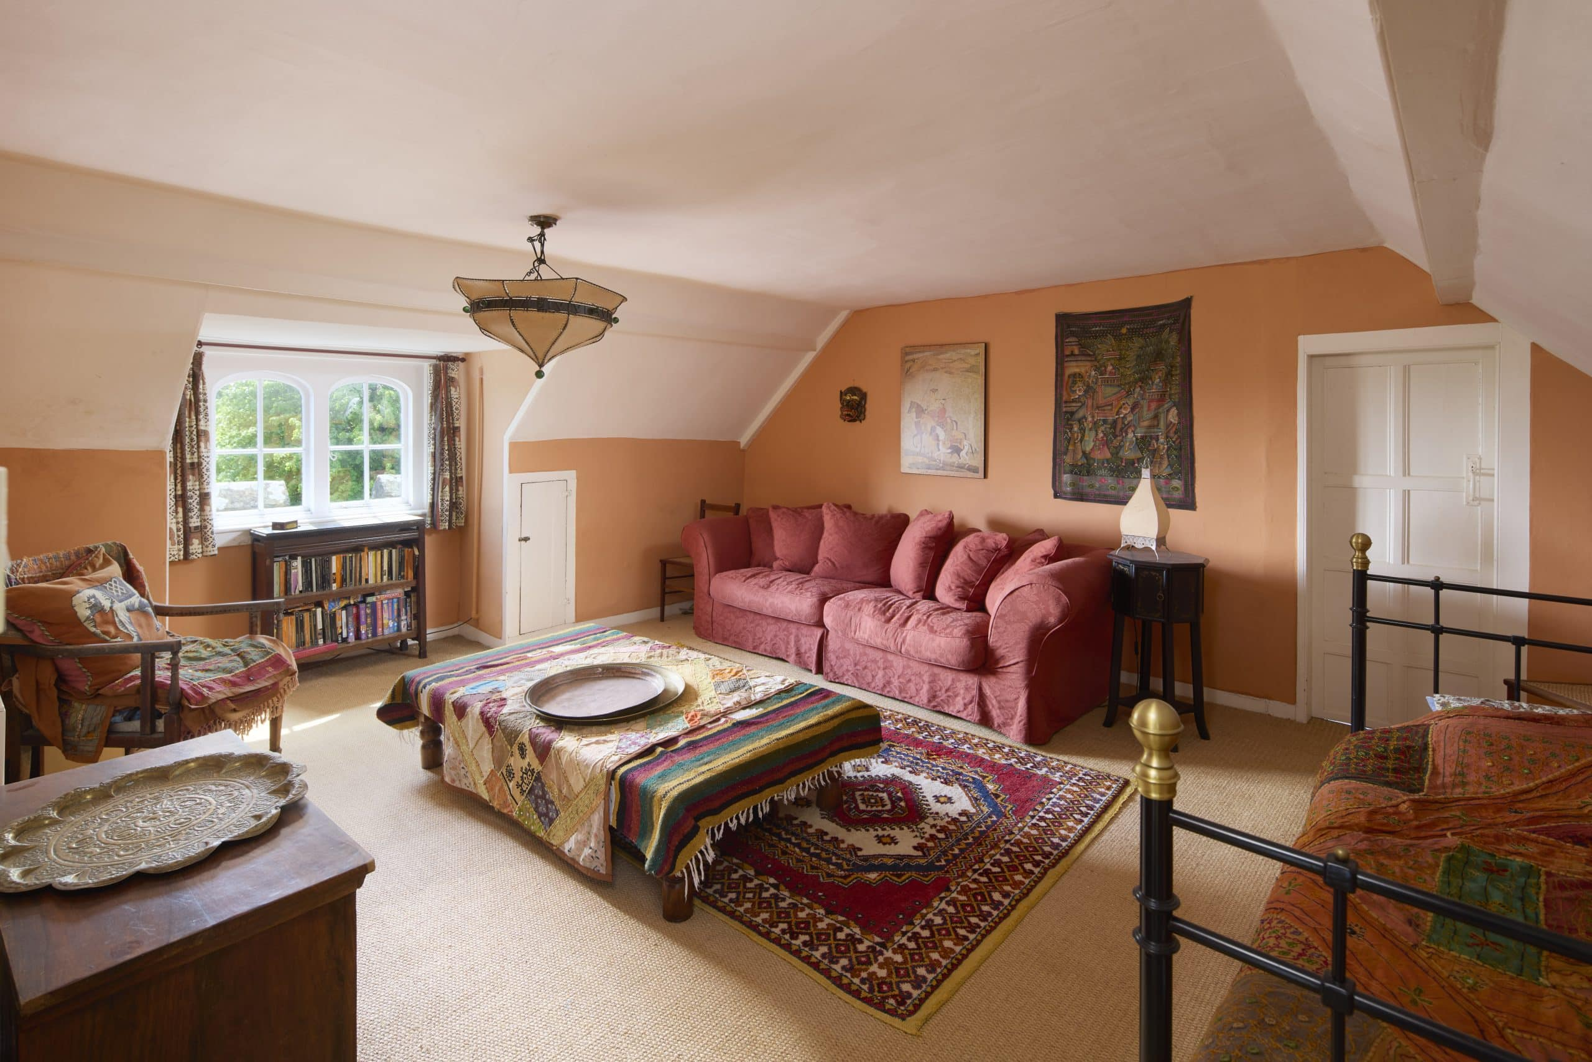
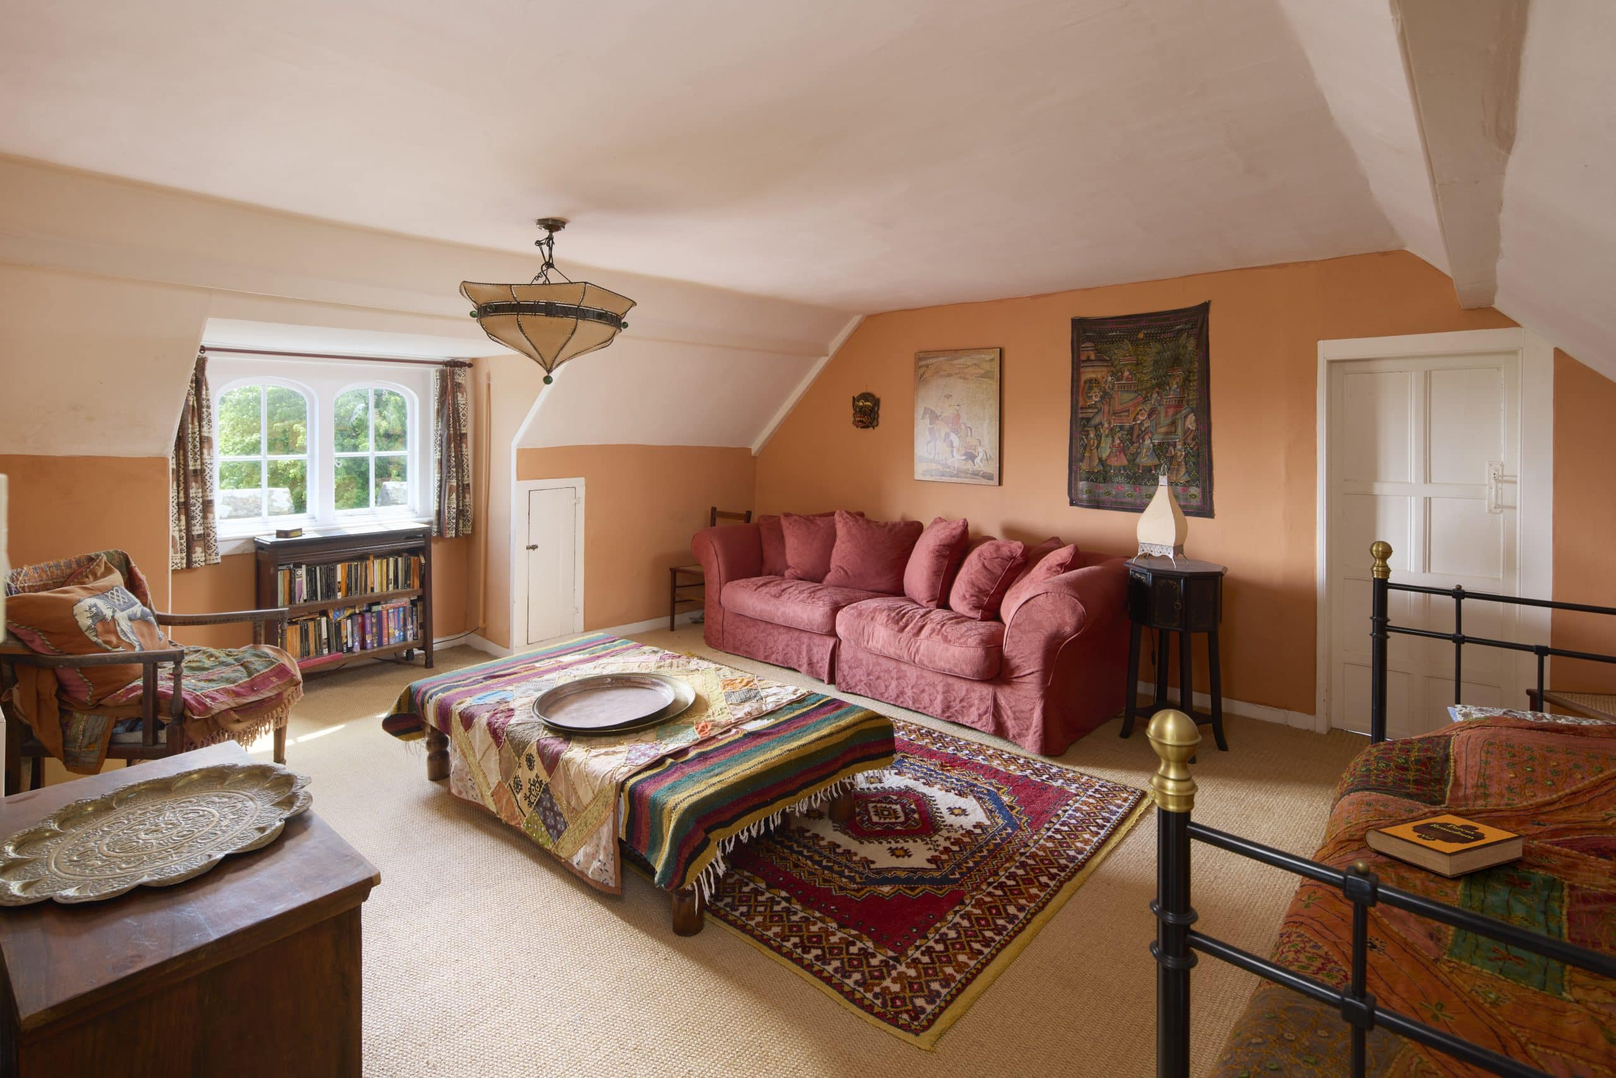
+ hardback book [1363,811,1526,878]
